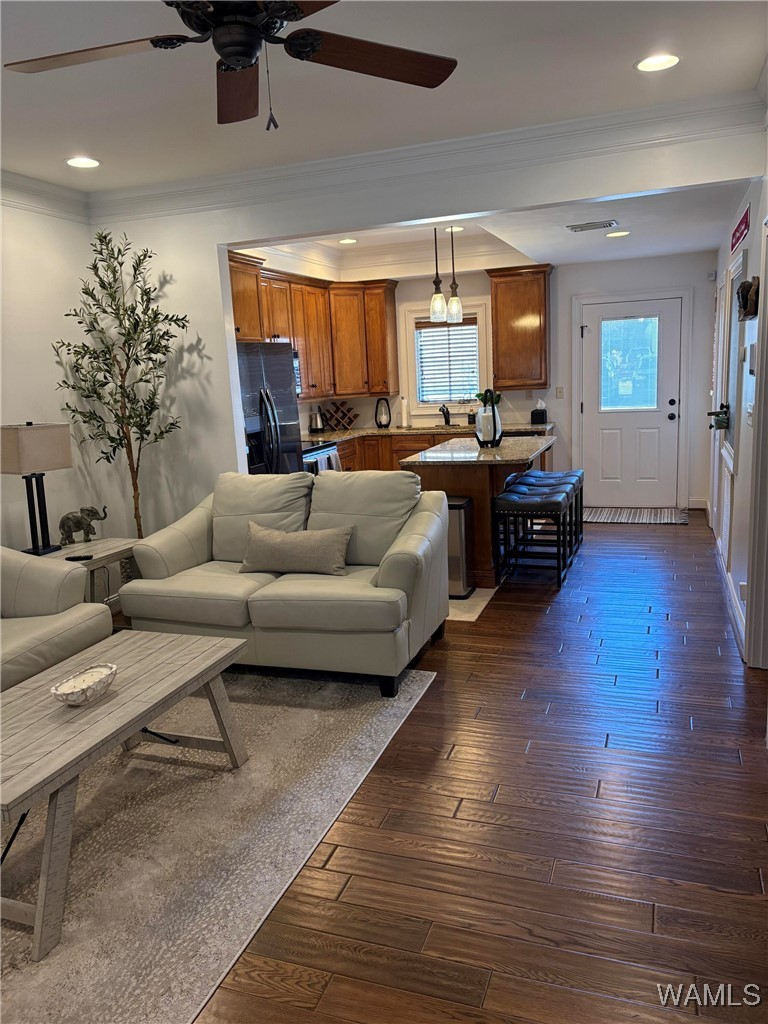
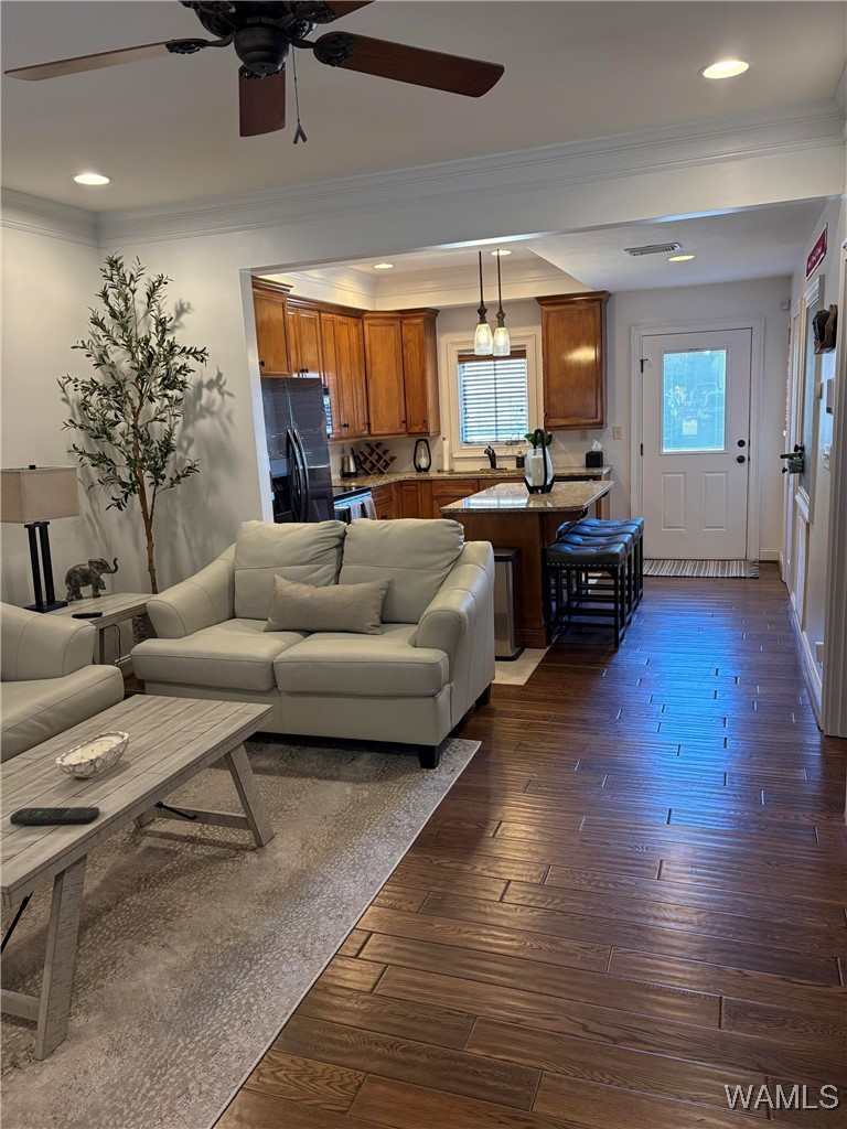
+ remote control [9,806,100,826]
